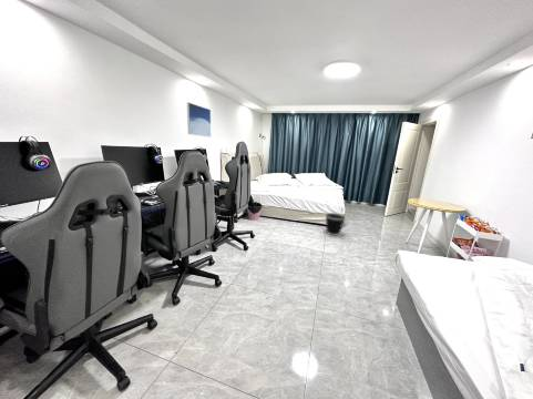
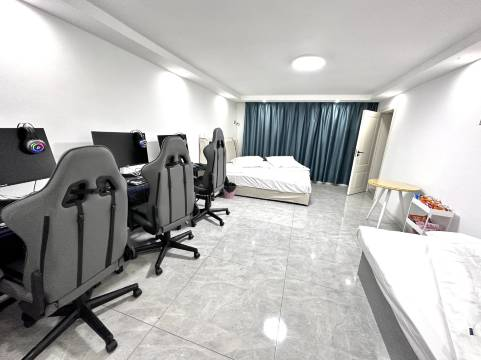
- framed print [186,101,212,137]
- wastebasket [325,212,347,237]
